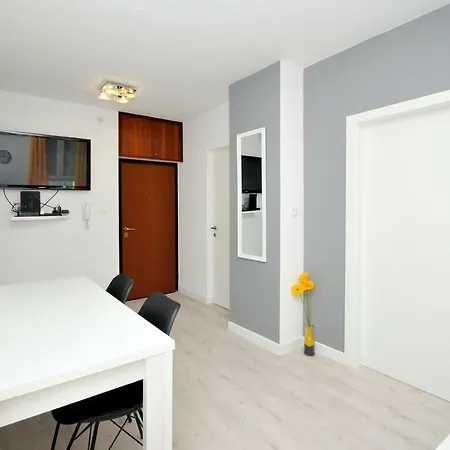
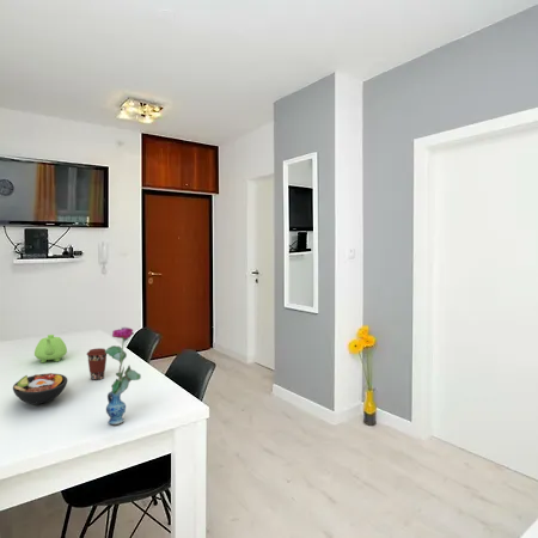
+ vase [105,326,142,426]
+ teakettle [33,334,68,363]
+ coffee cup [85,347,108,381]
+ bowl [12,372,68,405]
